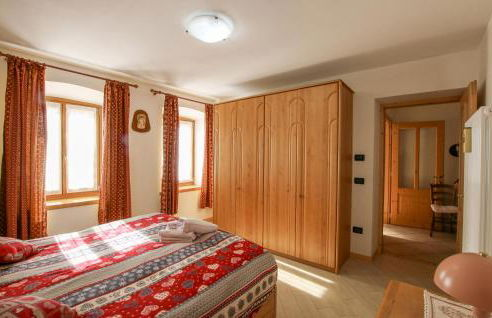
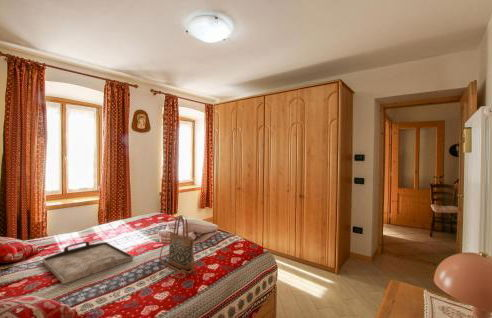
+ handbag [159,214,196,279]
+ serving tray [42,240,134,285]
